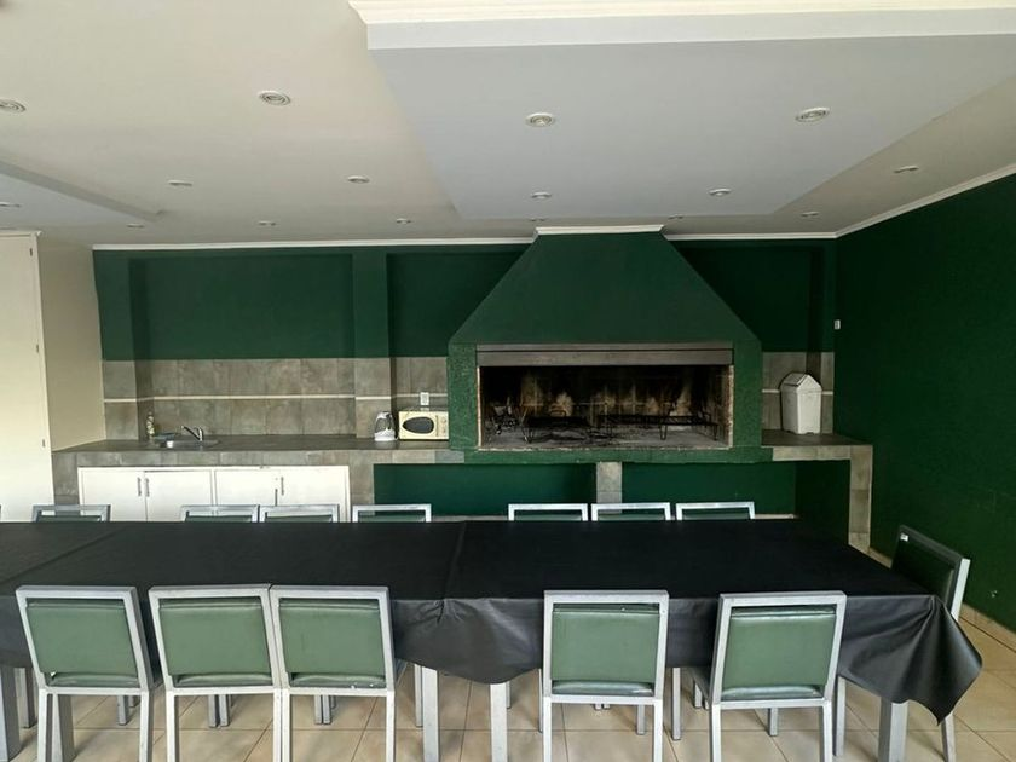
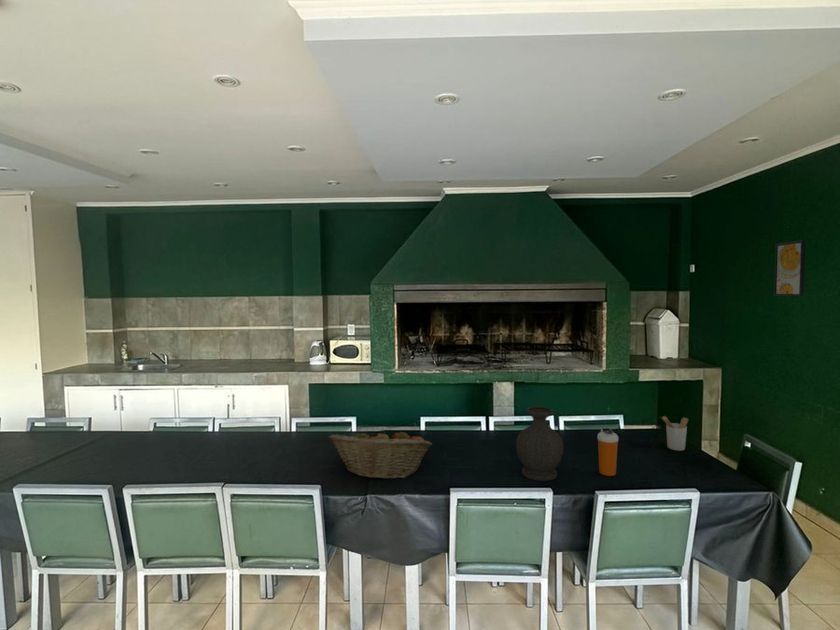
+ utensil holder [659,415,689,452]
+ fruit basket [327,427,433,480]
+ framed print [773,239,806,297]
+ vase [515,406,564,482]
+ shaker bottle [596,427,619,477]
